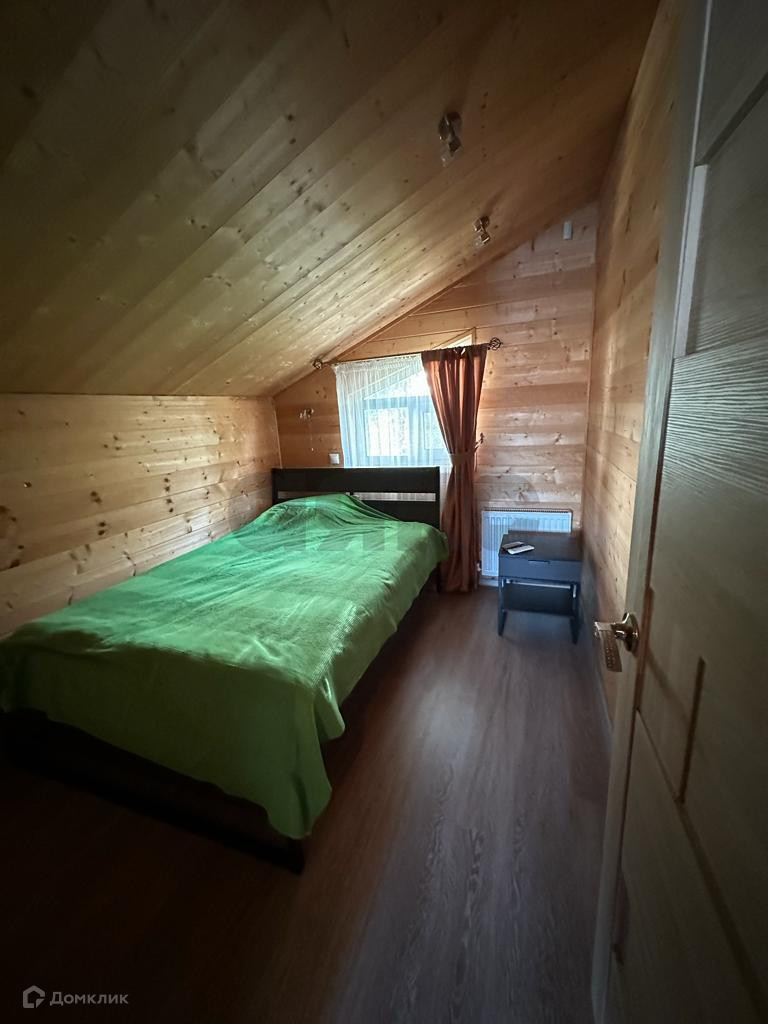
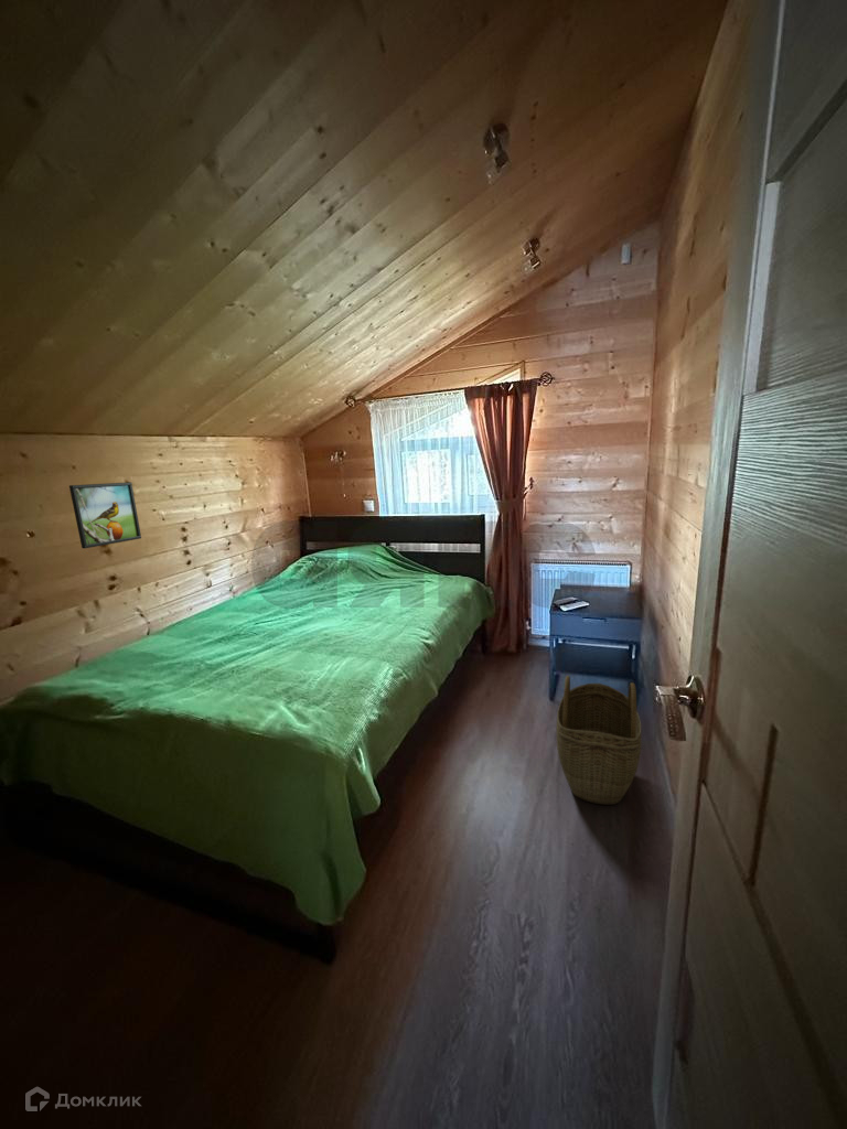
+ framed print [68,481,142,549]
+ woven basket [555,675,642,806]
